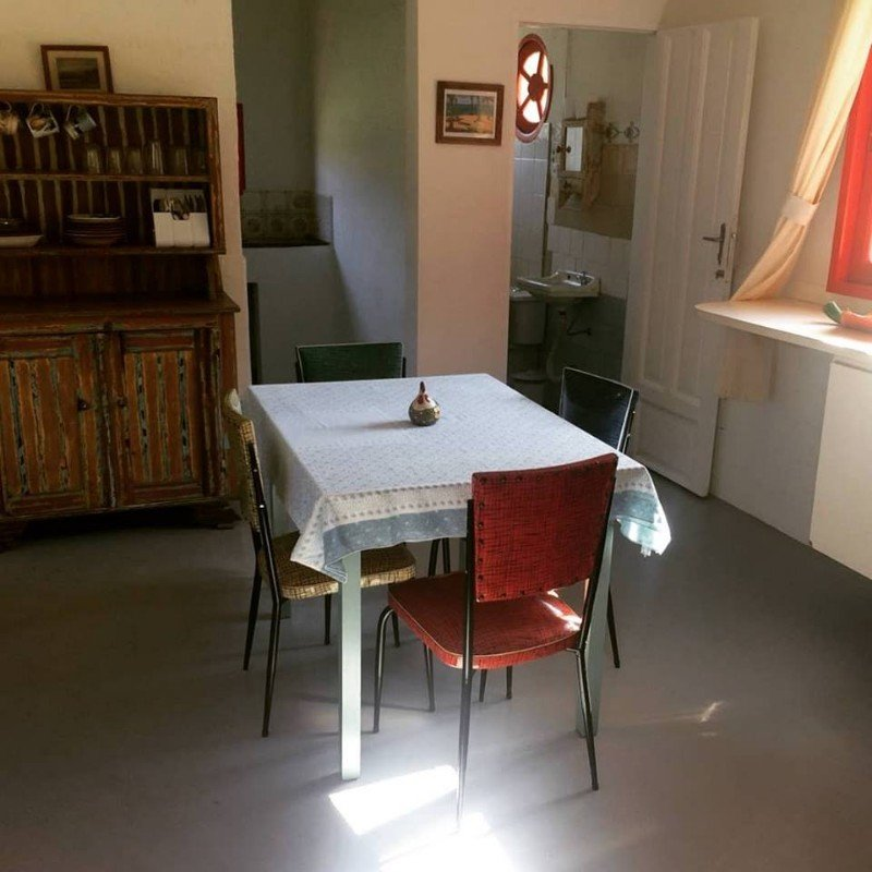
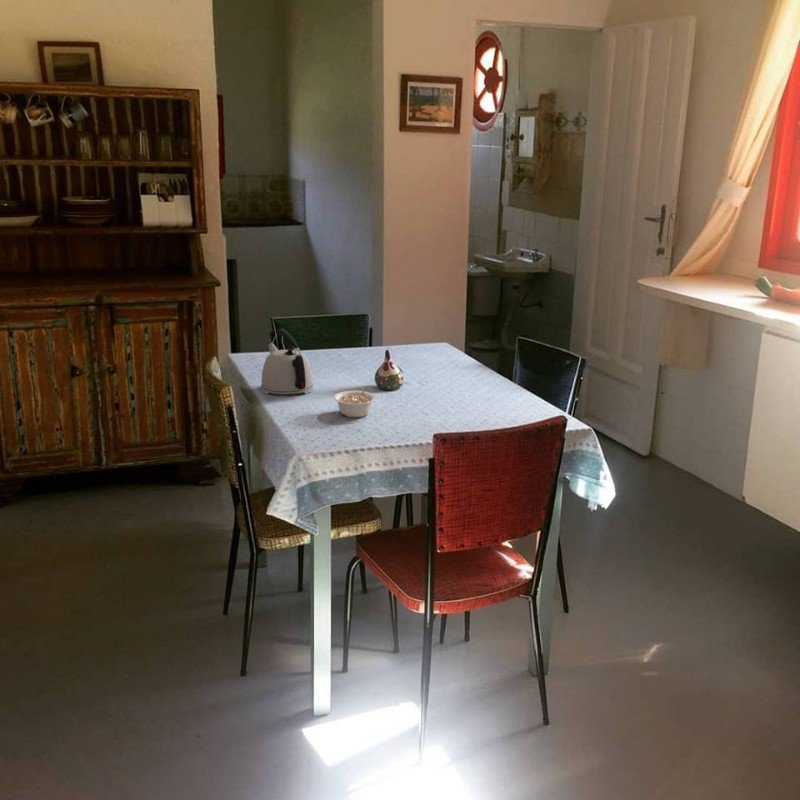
+ kettle [260,328,314,395]
+ legume [333,385,377,418]
